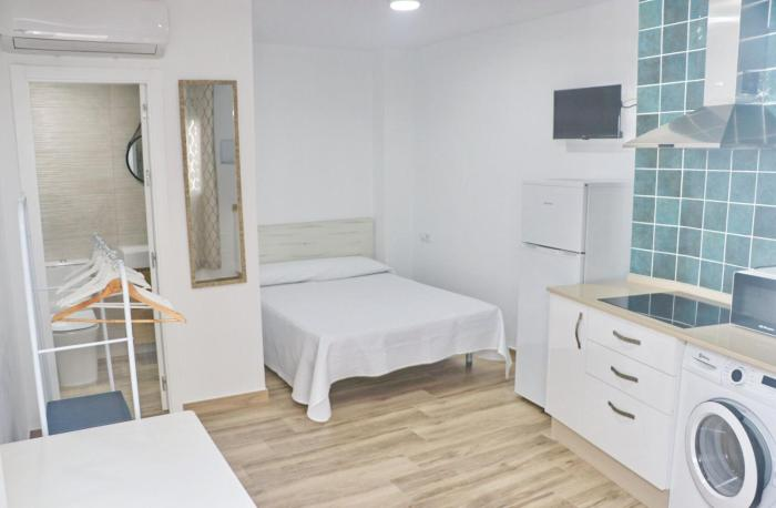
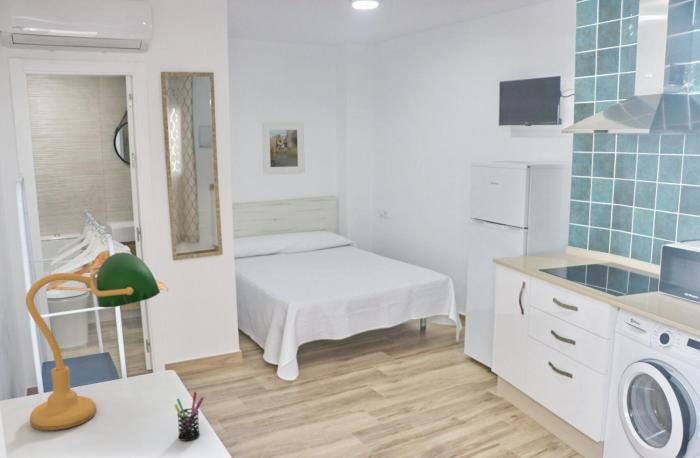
+ pen holder [173,391,205,442]
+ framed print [261,121,306,175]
+ desk lamp [25,251,161,431]
